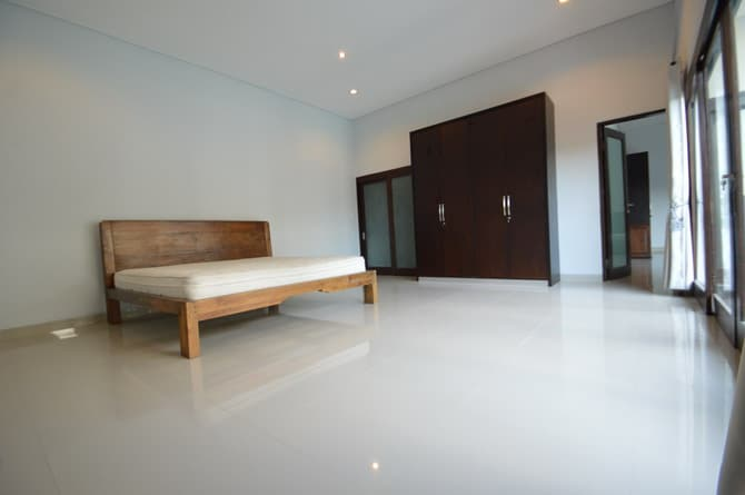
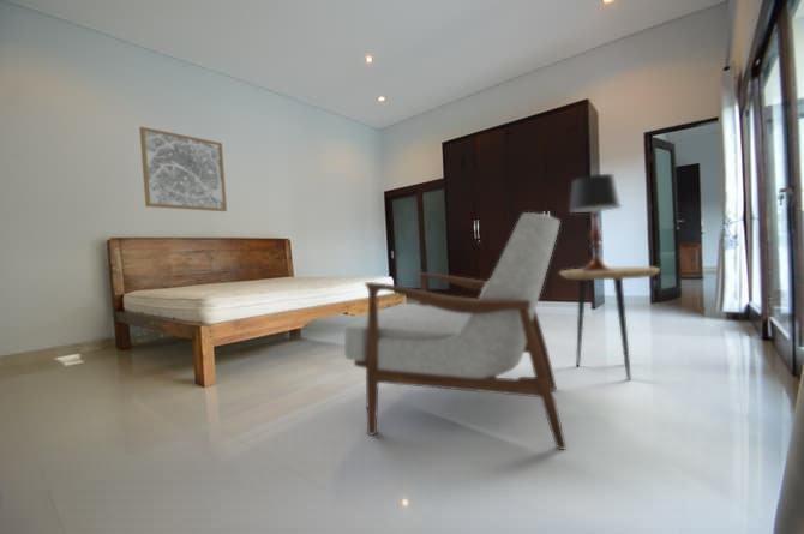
+ table lamp [568,173,623,271]
+ wall art [138,126,228,212]
+ armchair [343,211,568,451]
+ side table [558,265,661,382]
